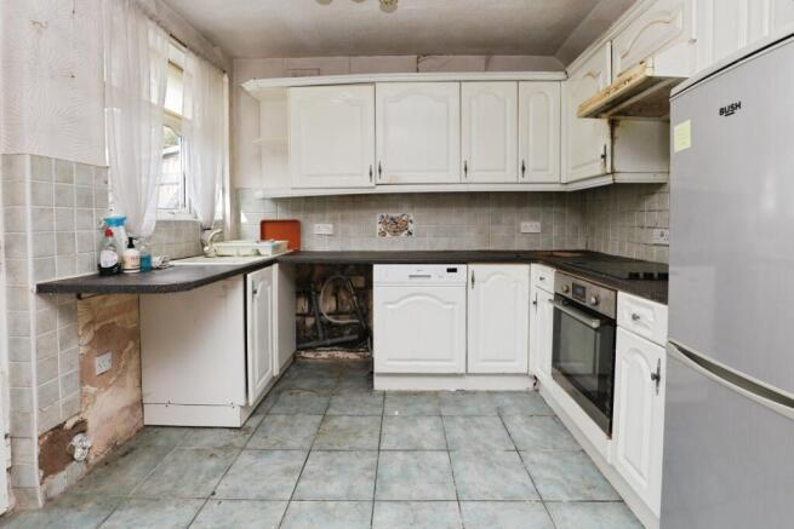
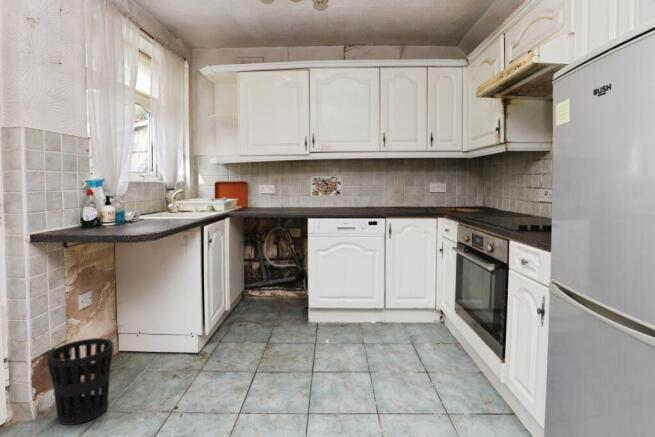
+ wastebasket [46,337,115,426]
